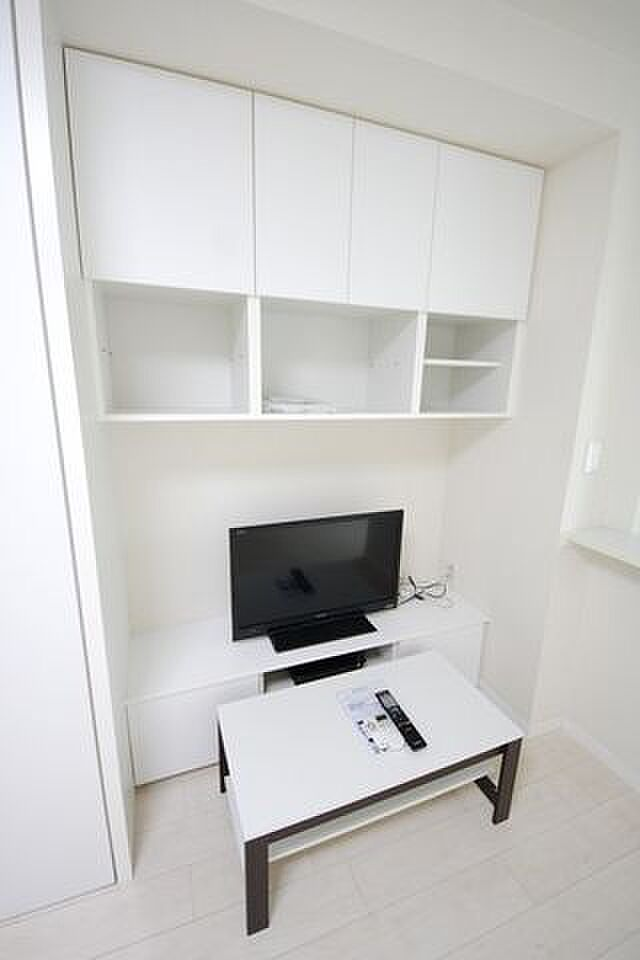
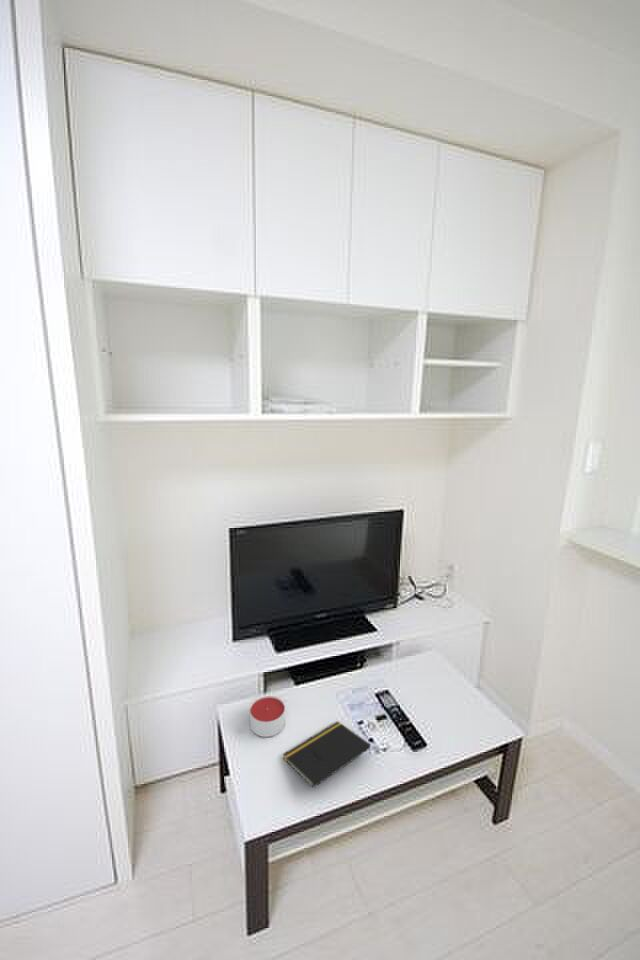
+ candle [249,695,286,738]
+ notepad [282,720,372,789]
